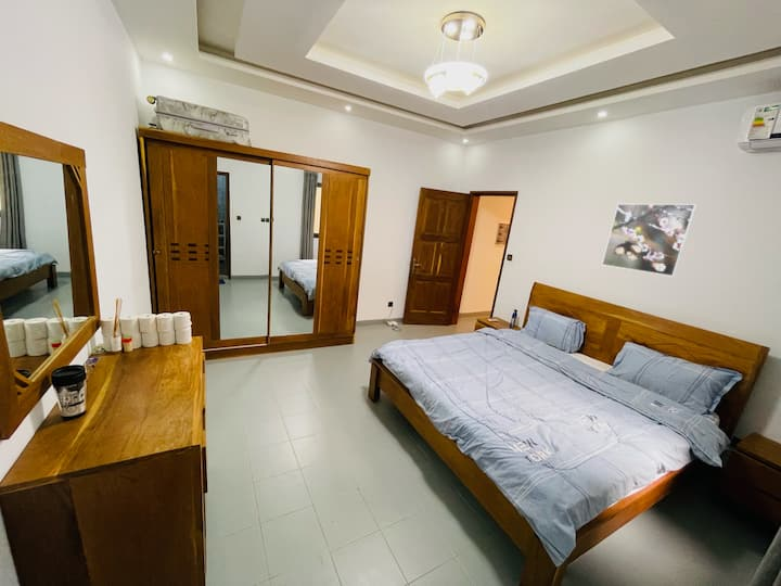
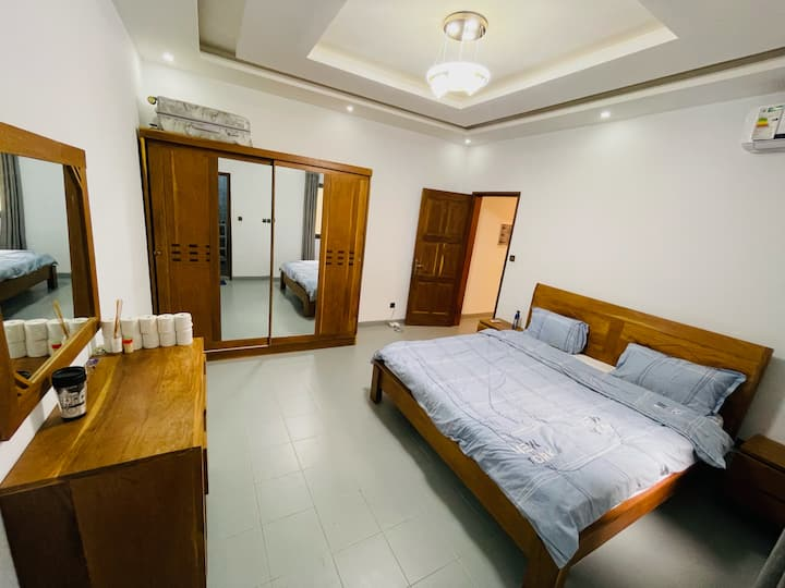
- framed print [601,203,697,278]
